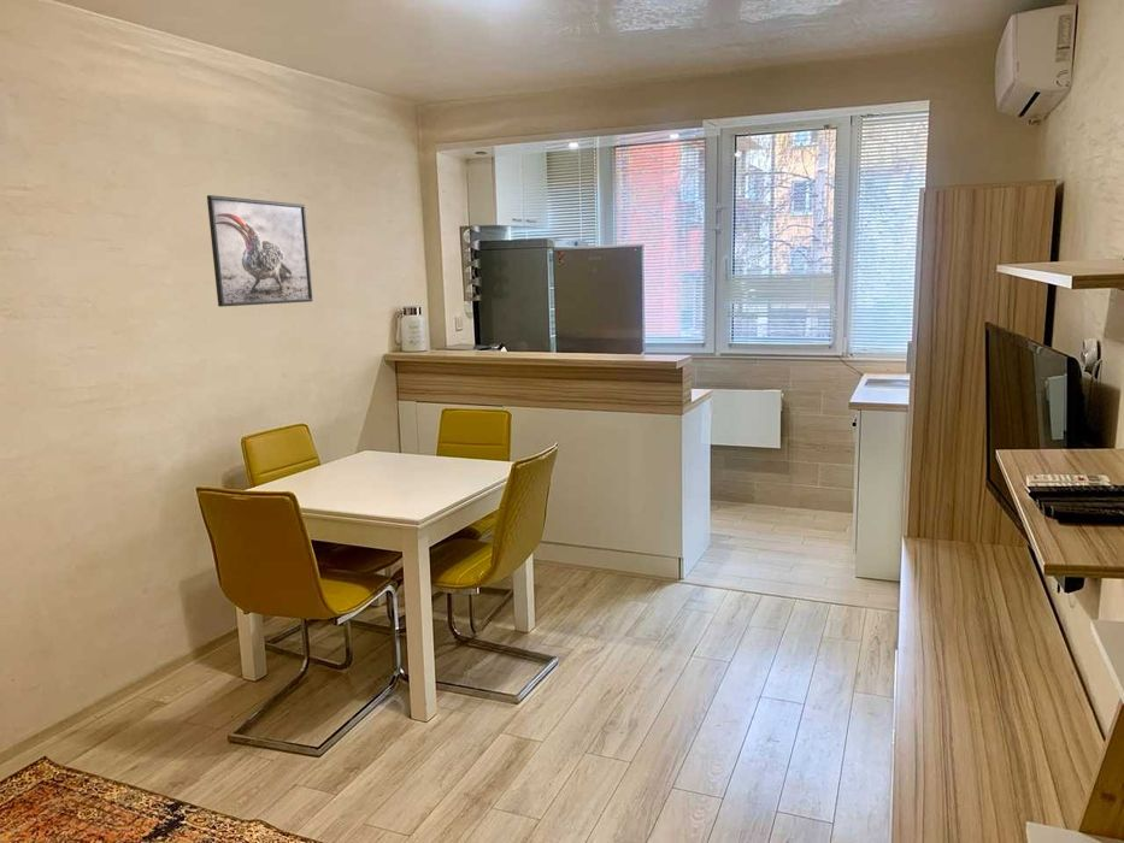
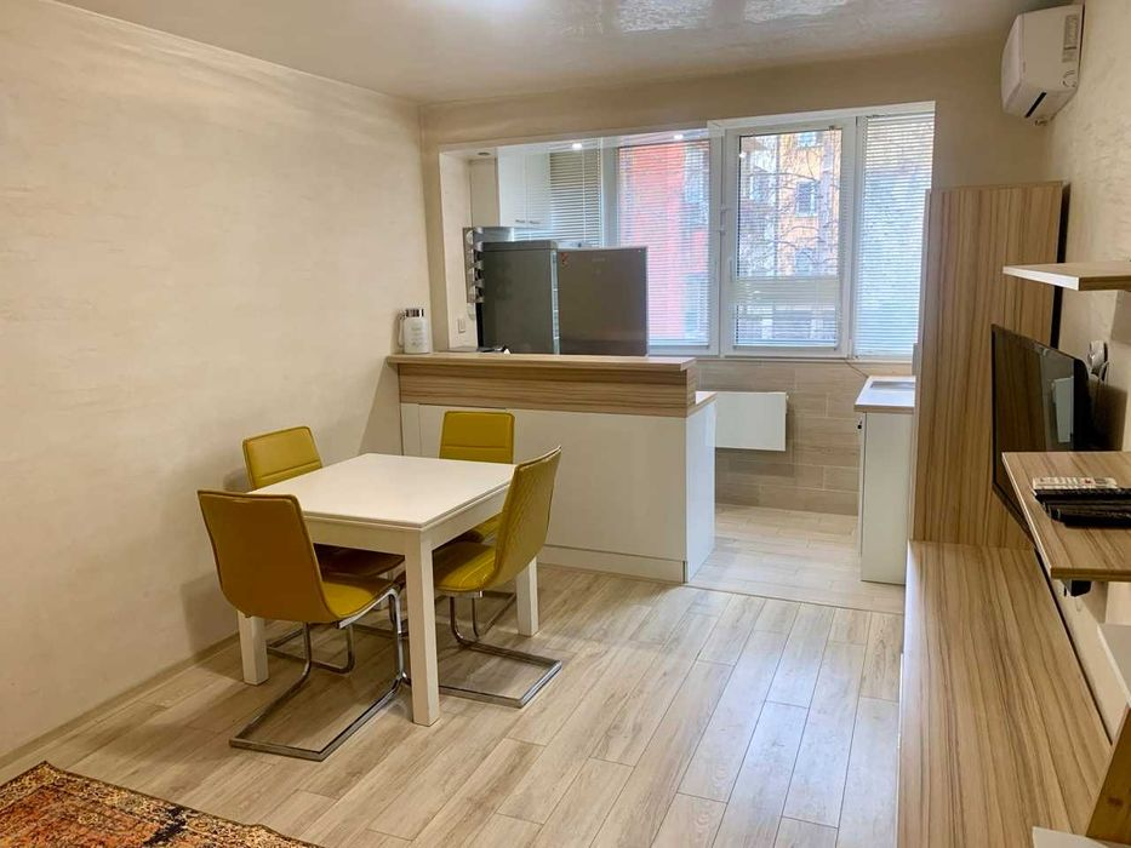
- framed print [206,194,313,308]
